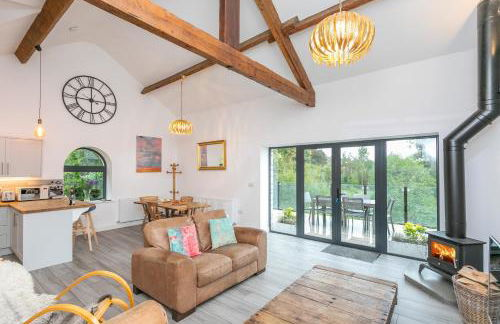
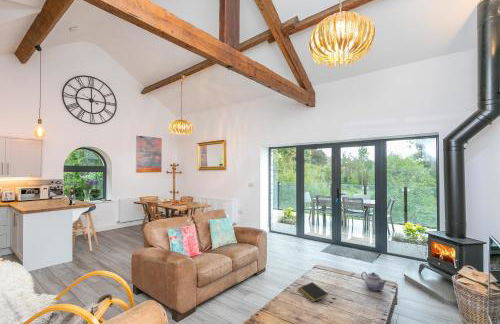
+ teapot [360,271,387,292]
+ notepad [297,281,329,303]
